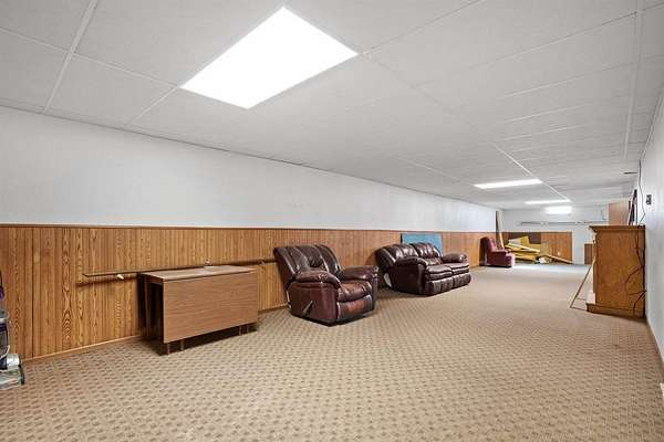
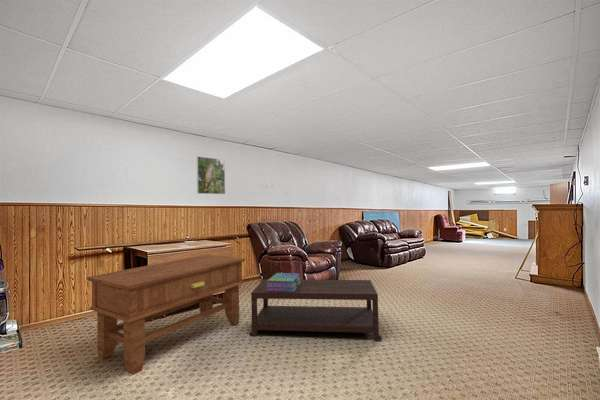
+ side table [86,254,246,376]
+ stack of books [266,272,302,292]
+ coffee table [249,279,383,342]
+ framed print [196,156,226,195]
